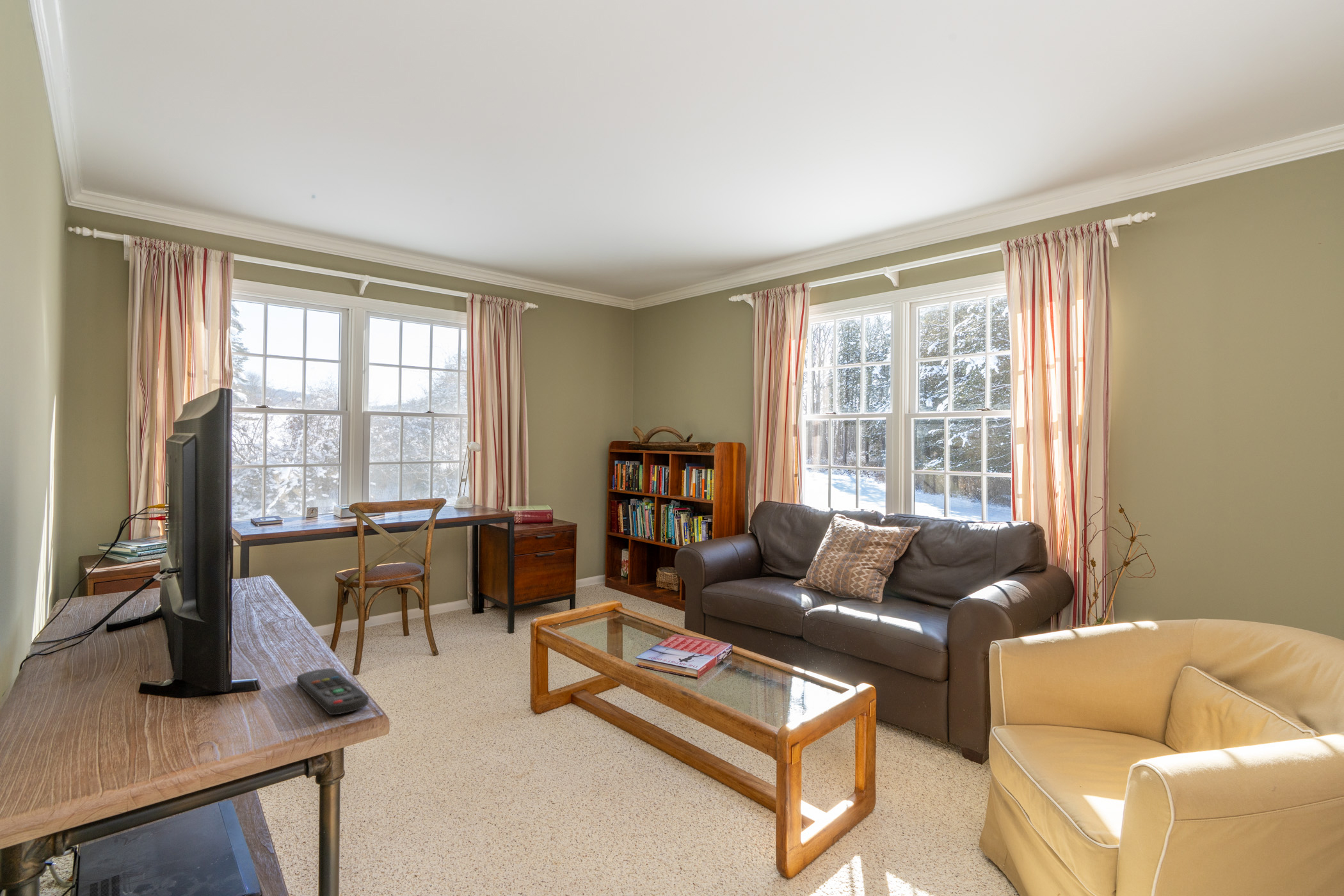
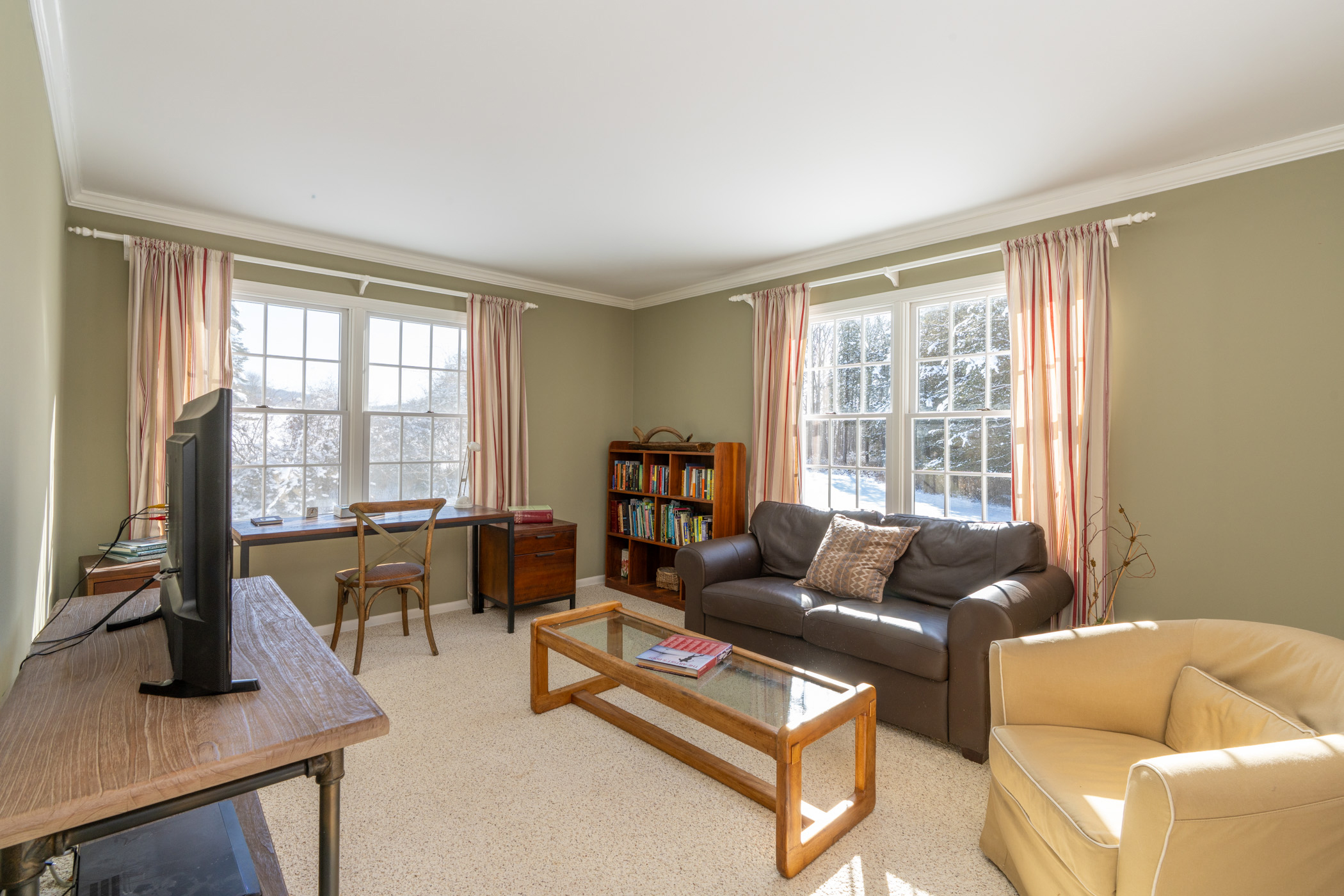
- remote control [296,668,369,716]
